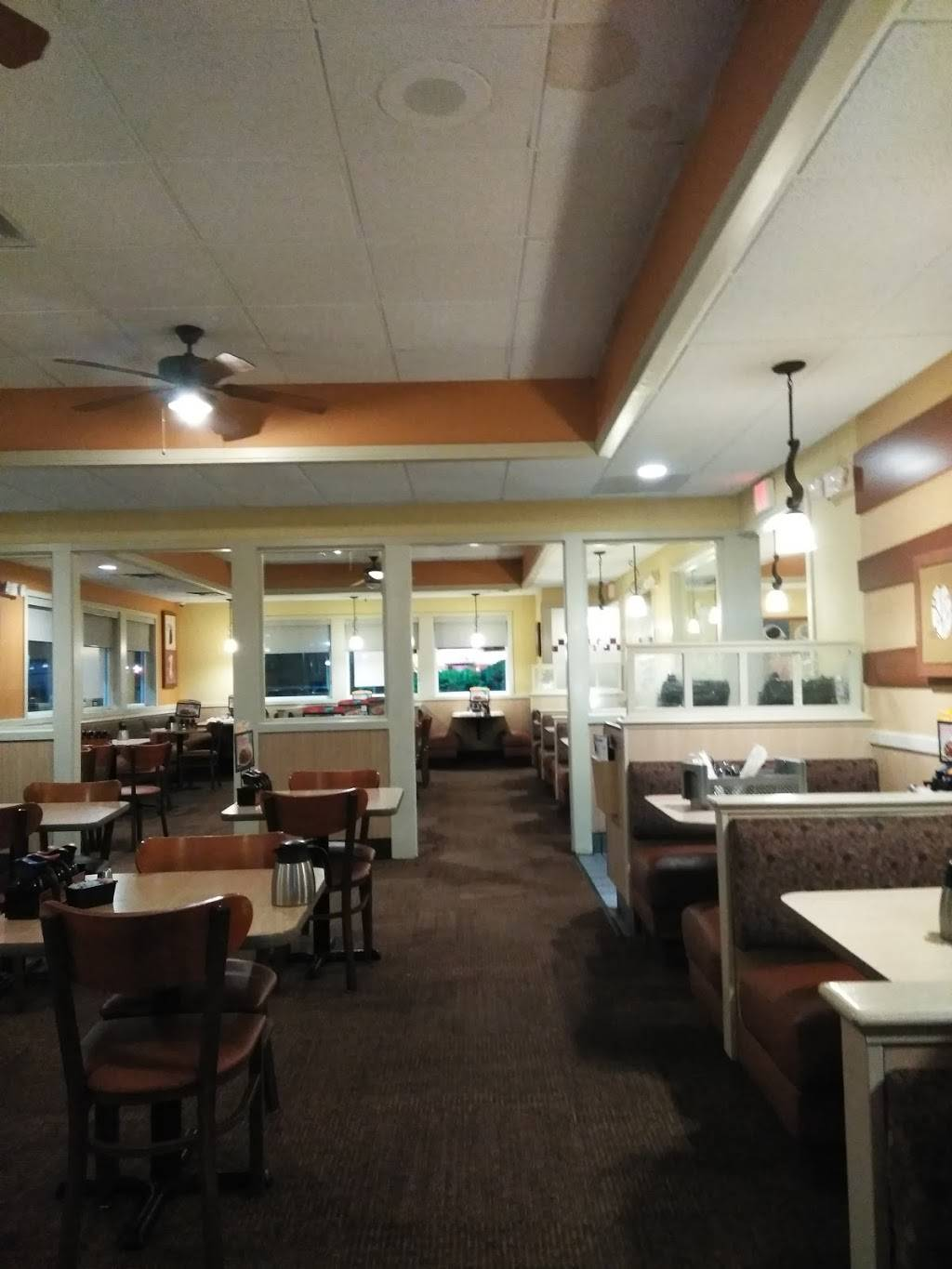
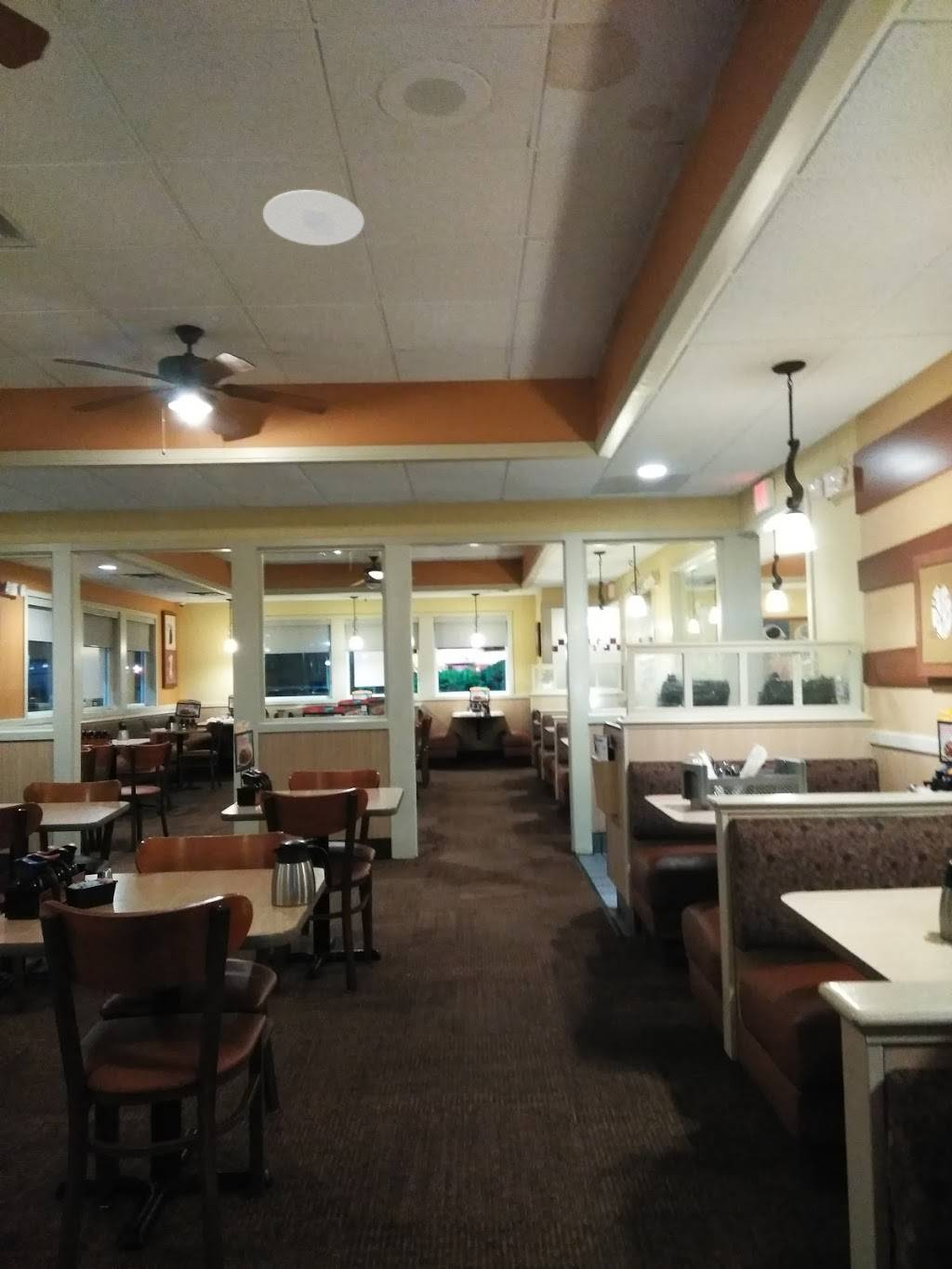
+ recessed light [262,189,365,246]
